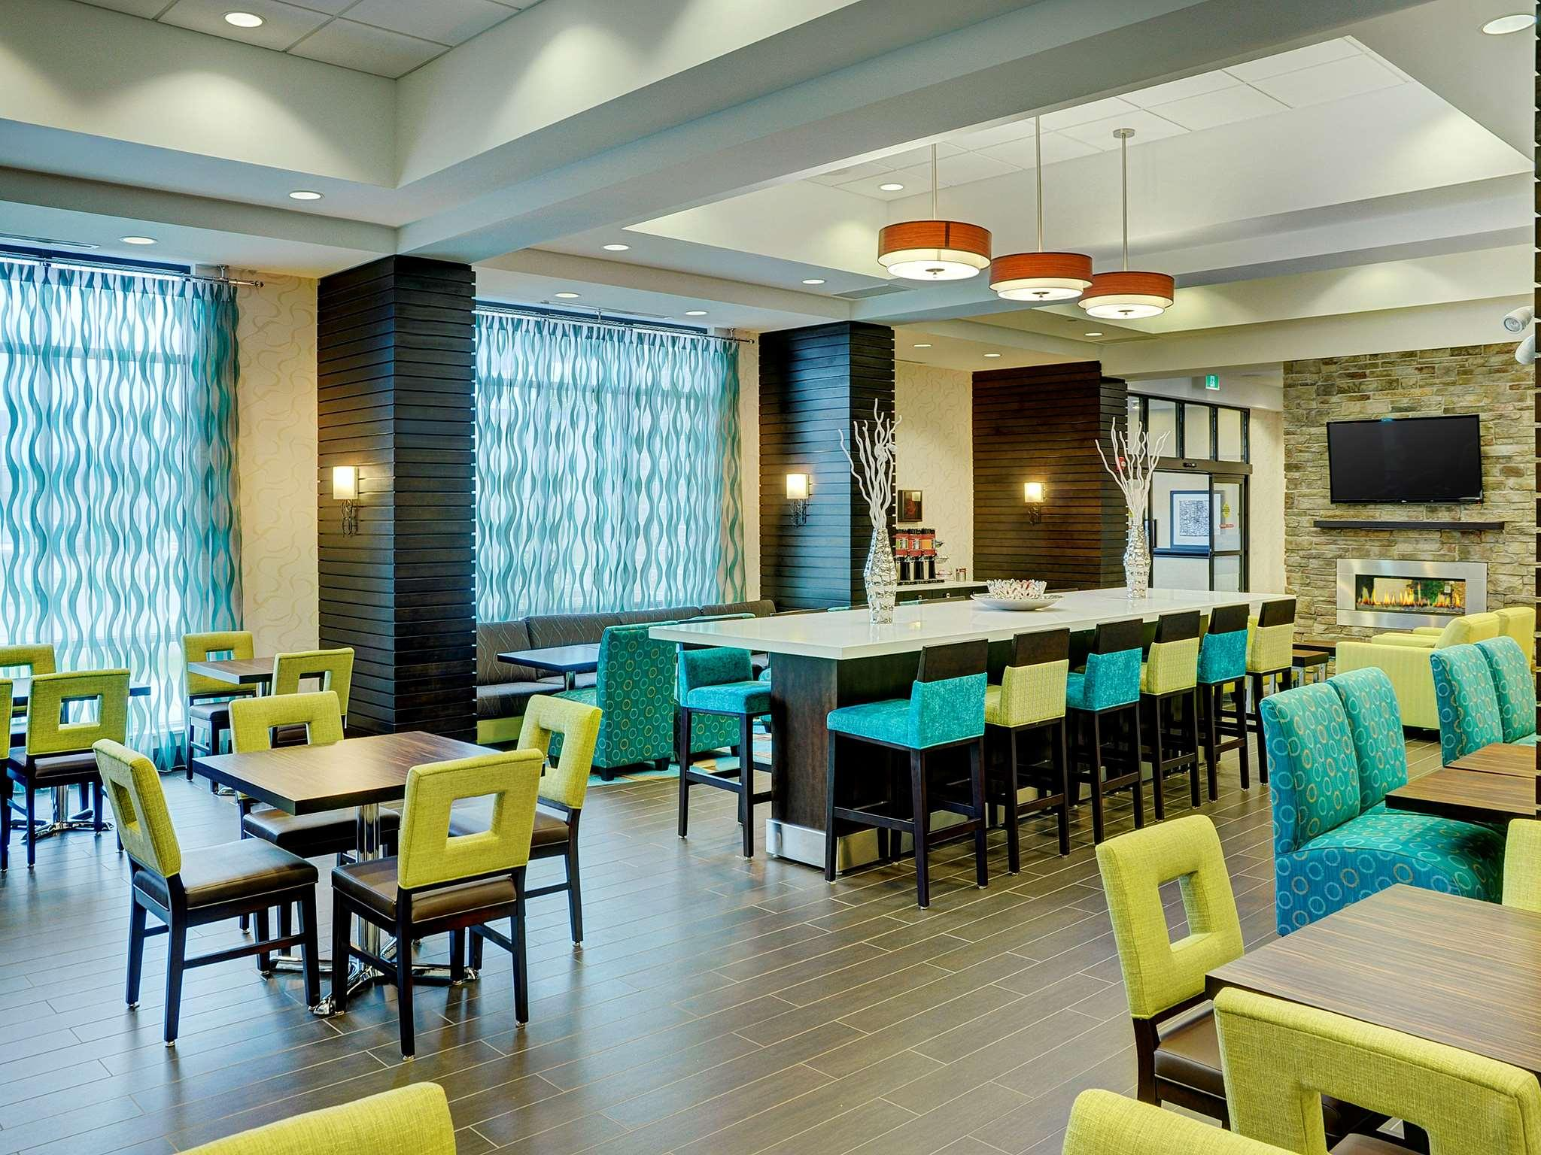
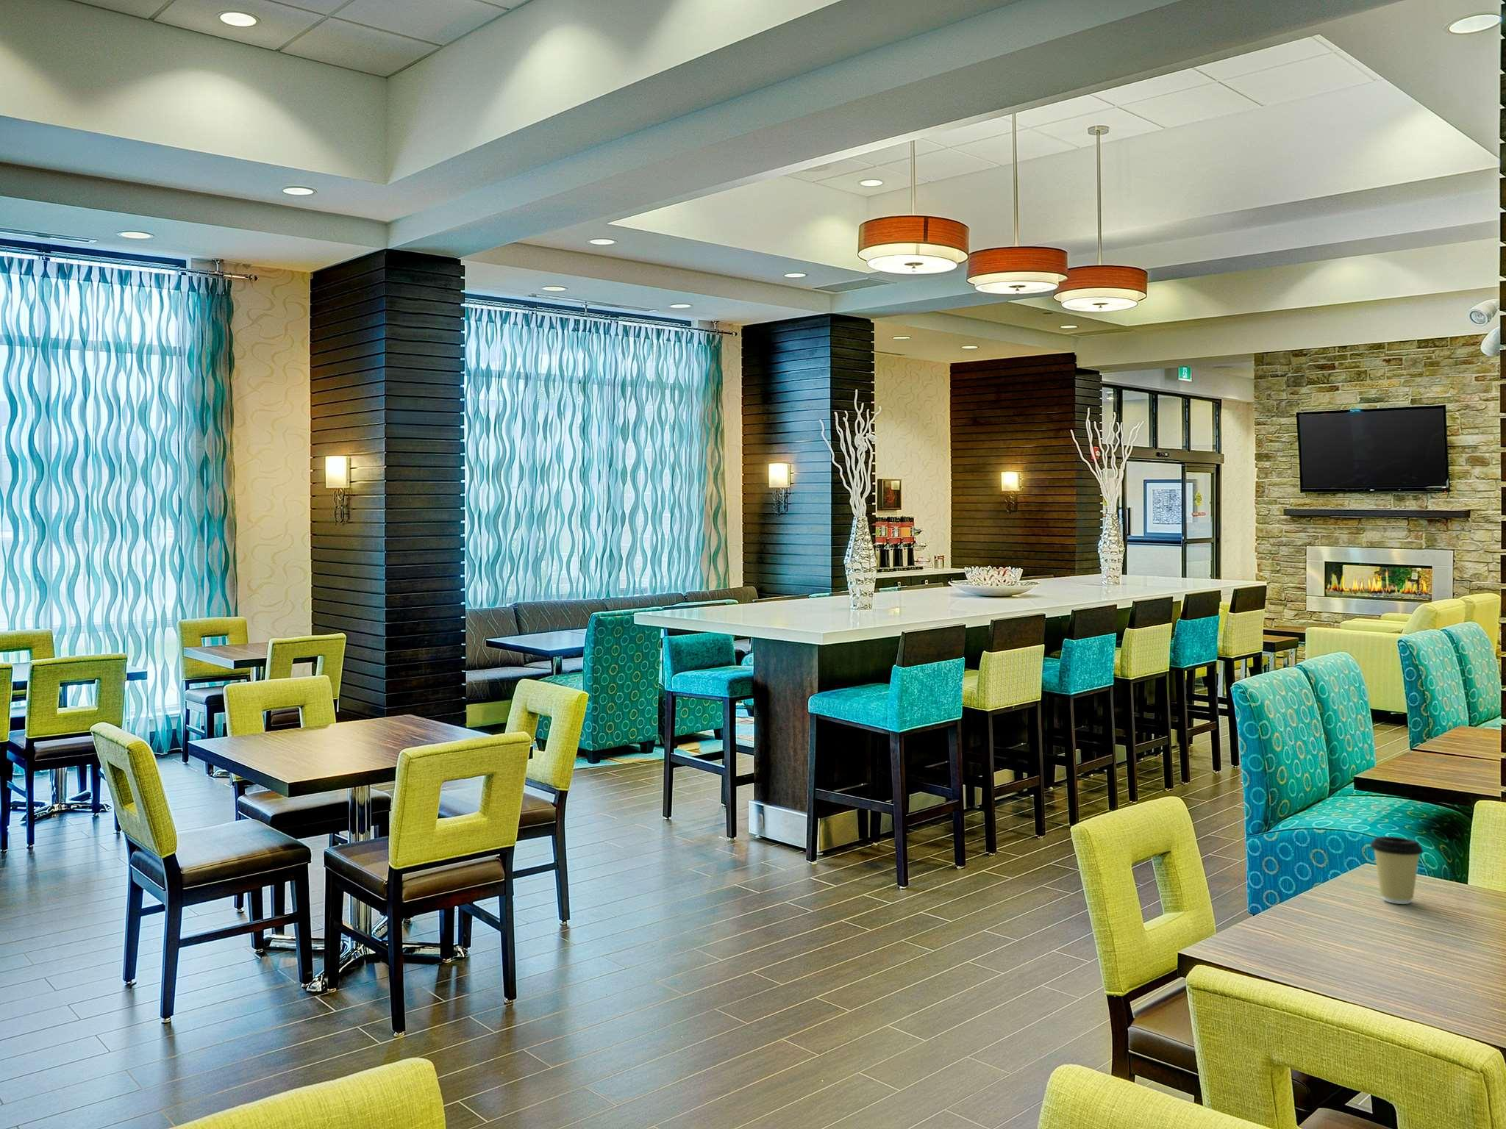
+ coffee cup [1370,836,1424,905]
